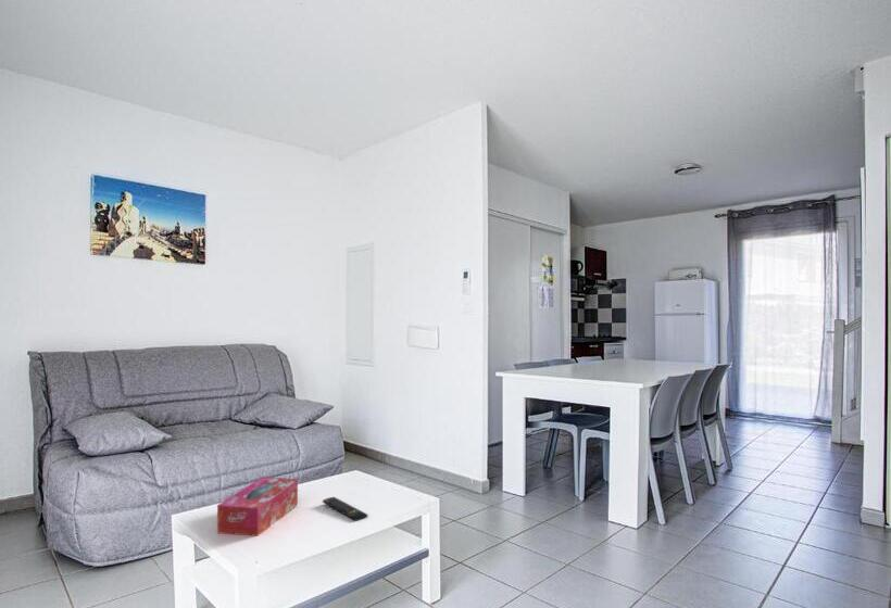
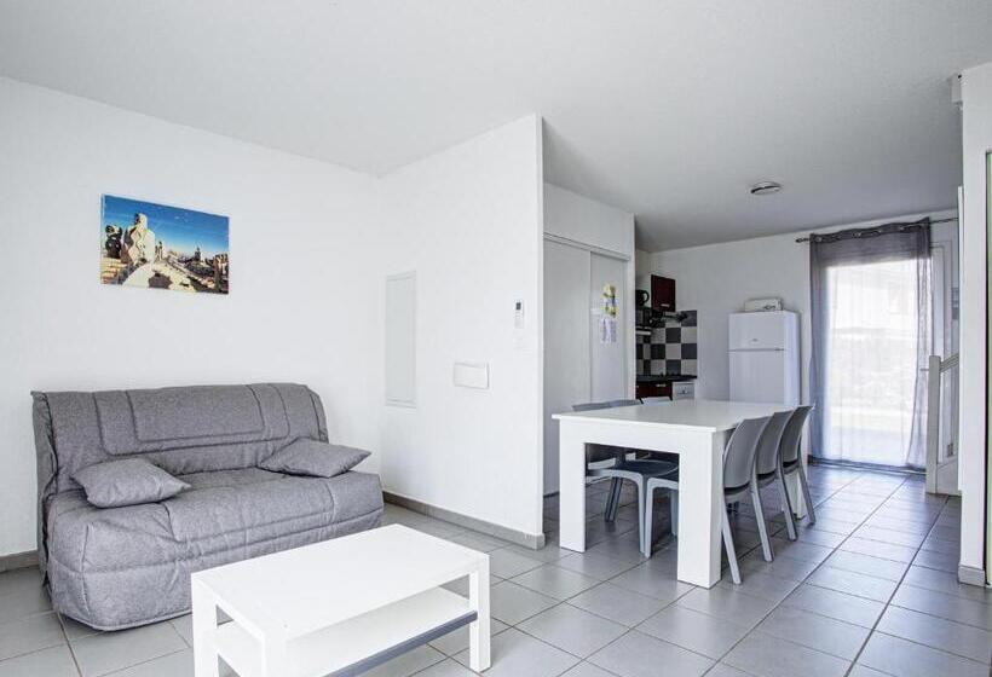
- remote control [322,496,368,522]
- tissue box [216,476,299,537]
